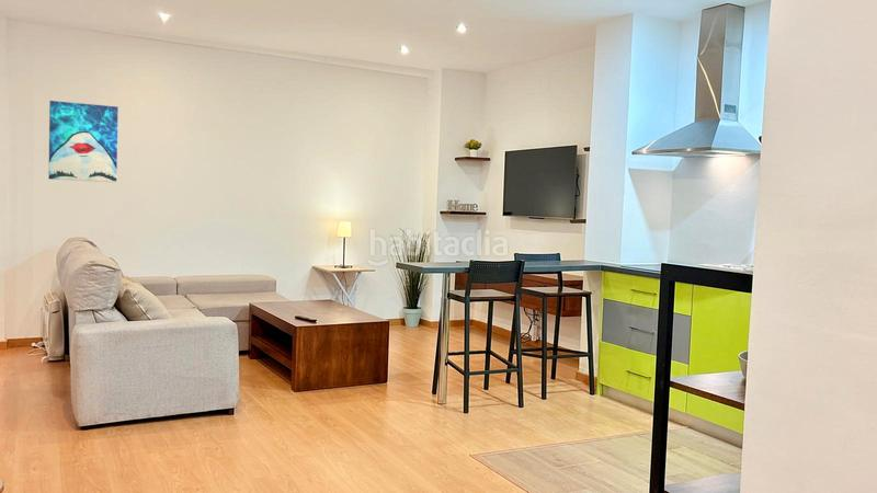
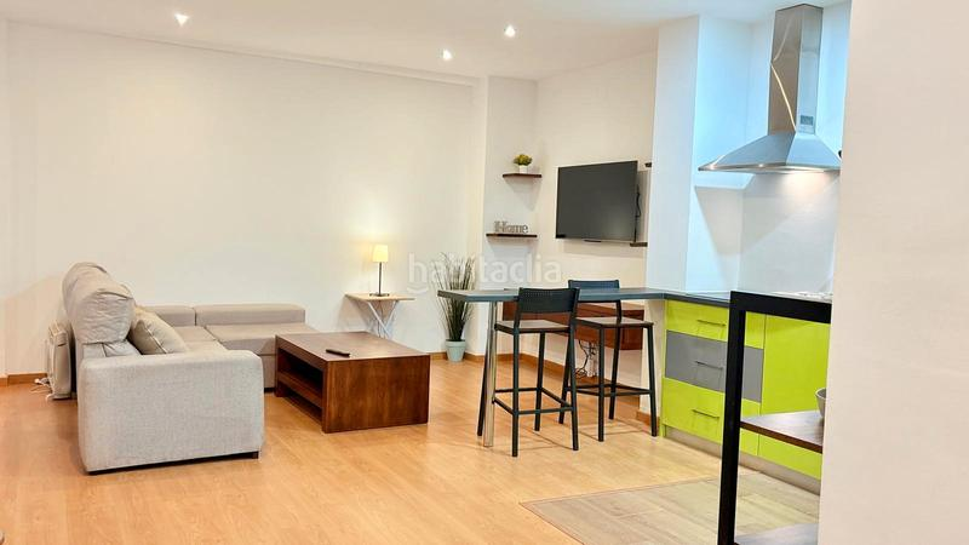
- wall art [48,100,119,183]
